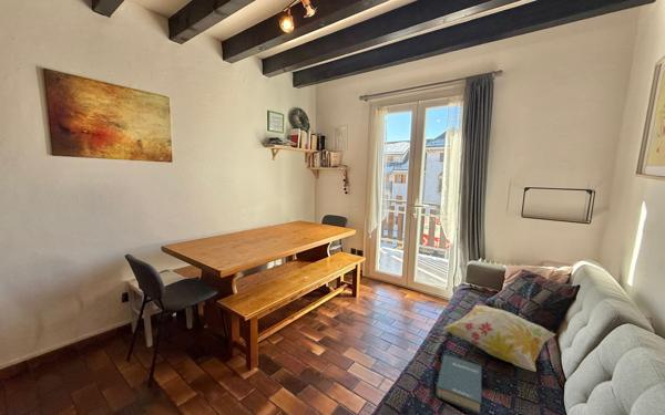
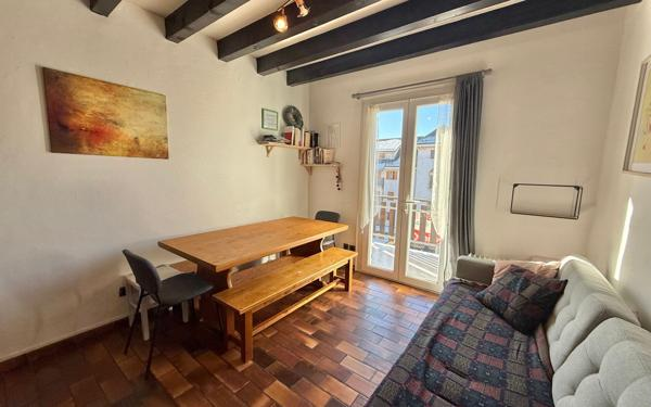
- decorative pillow [442,304,557,373]
- hardback book [434,354,482,415]
